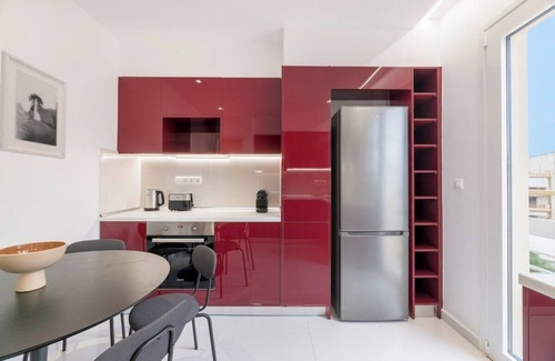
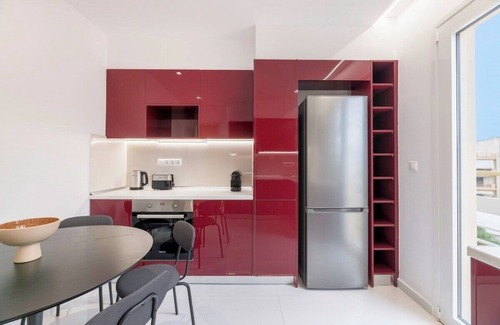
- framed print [0,49,68,160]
